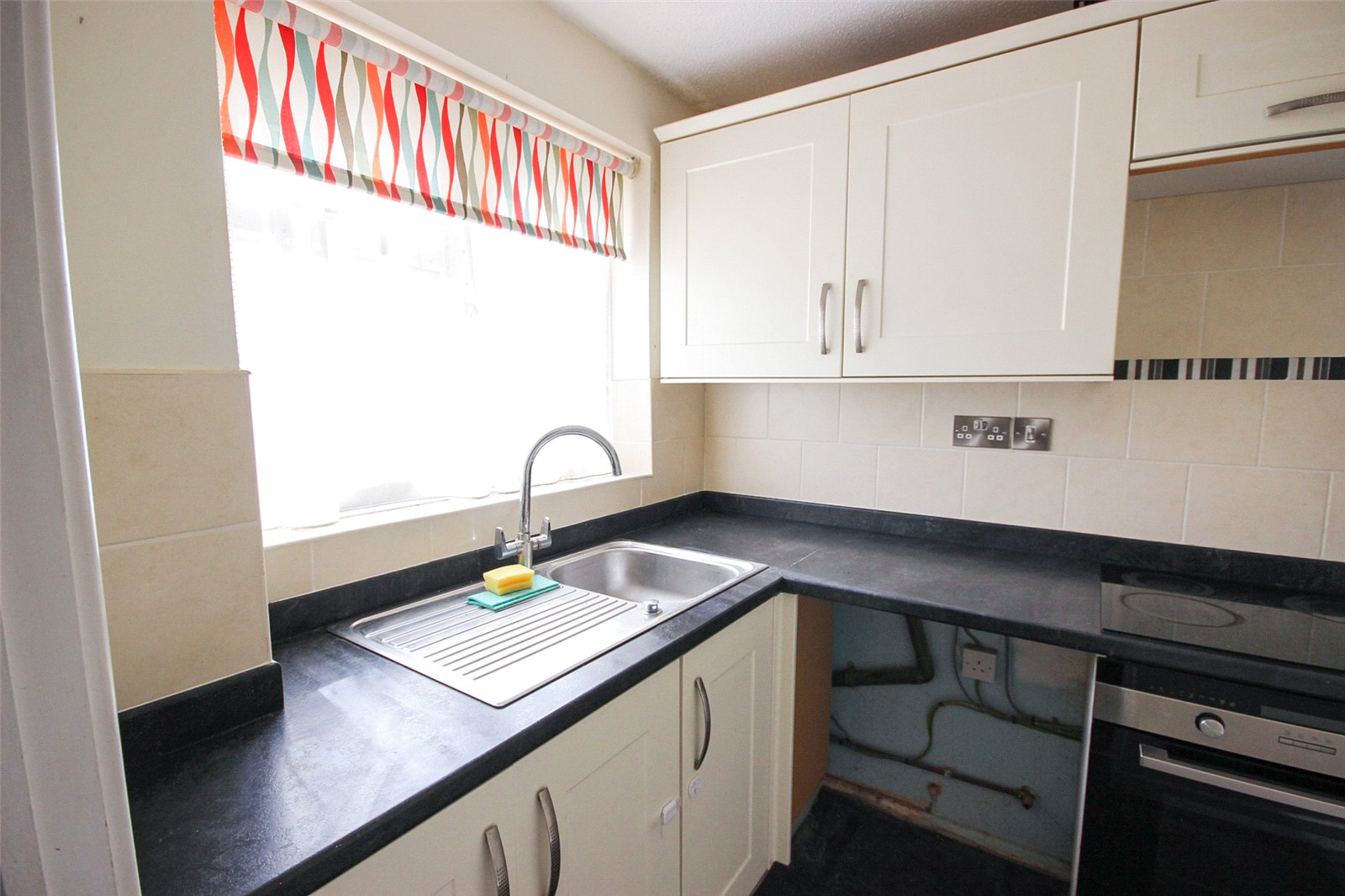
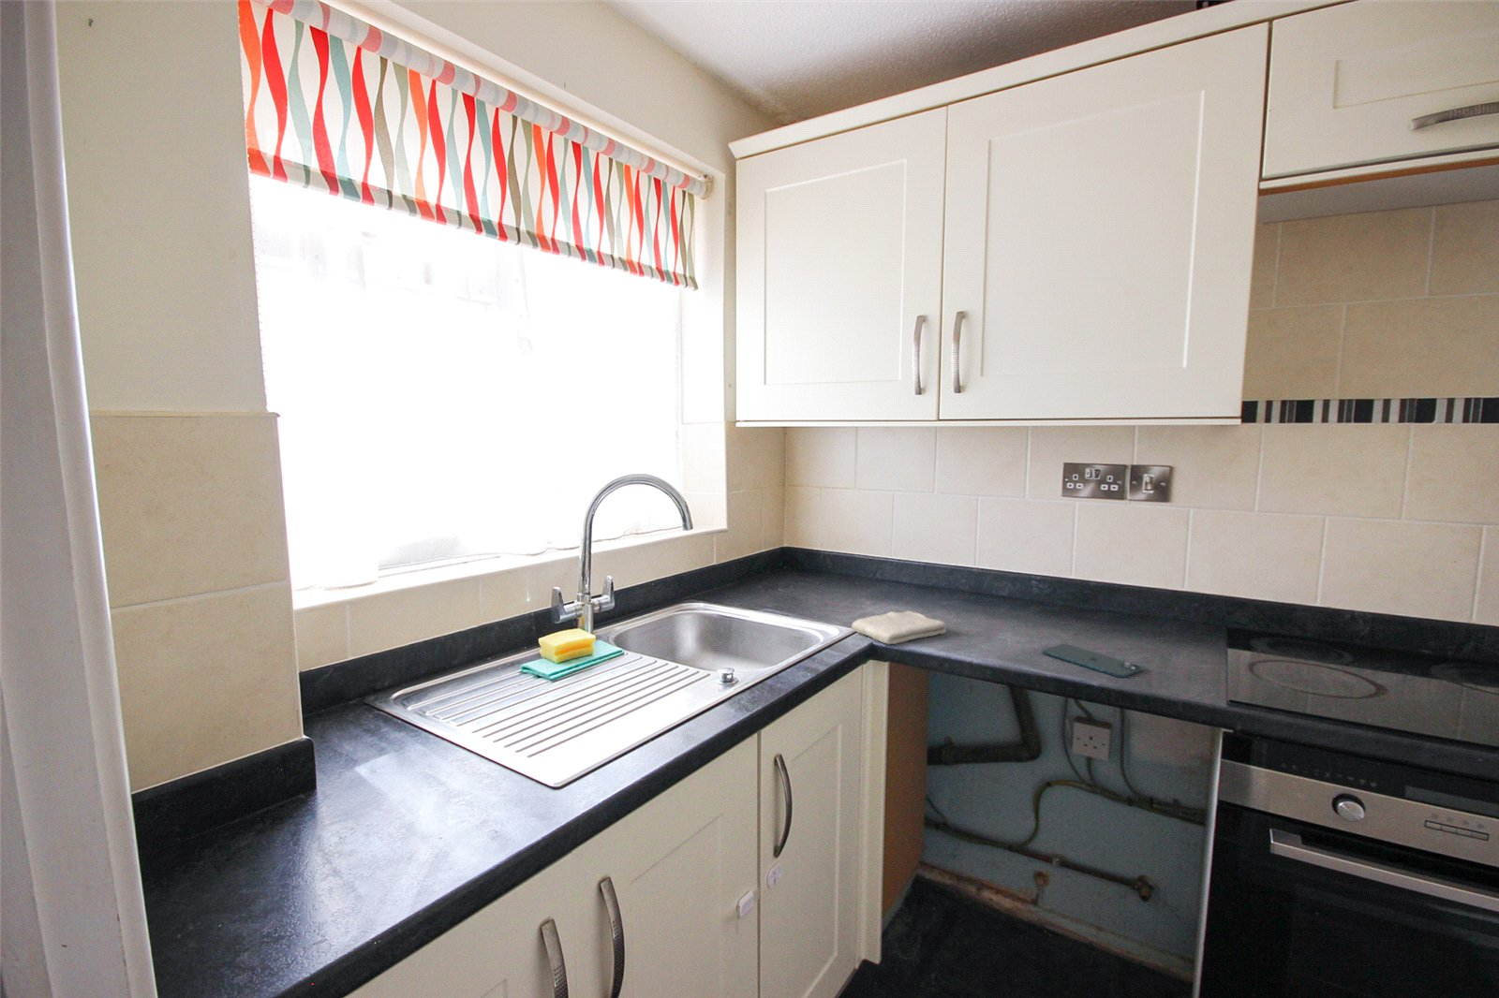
+ smartphone [1042,643,1143,678]
+ washcloth [850,610,947,645]
